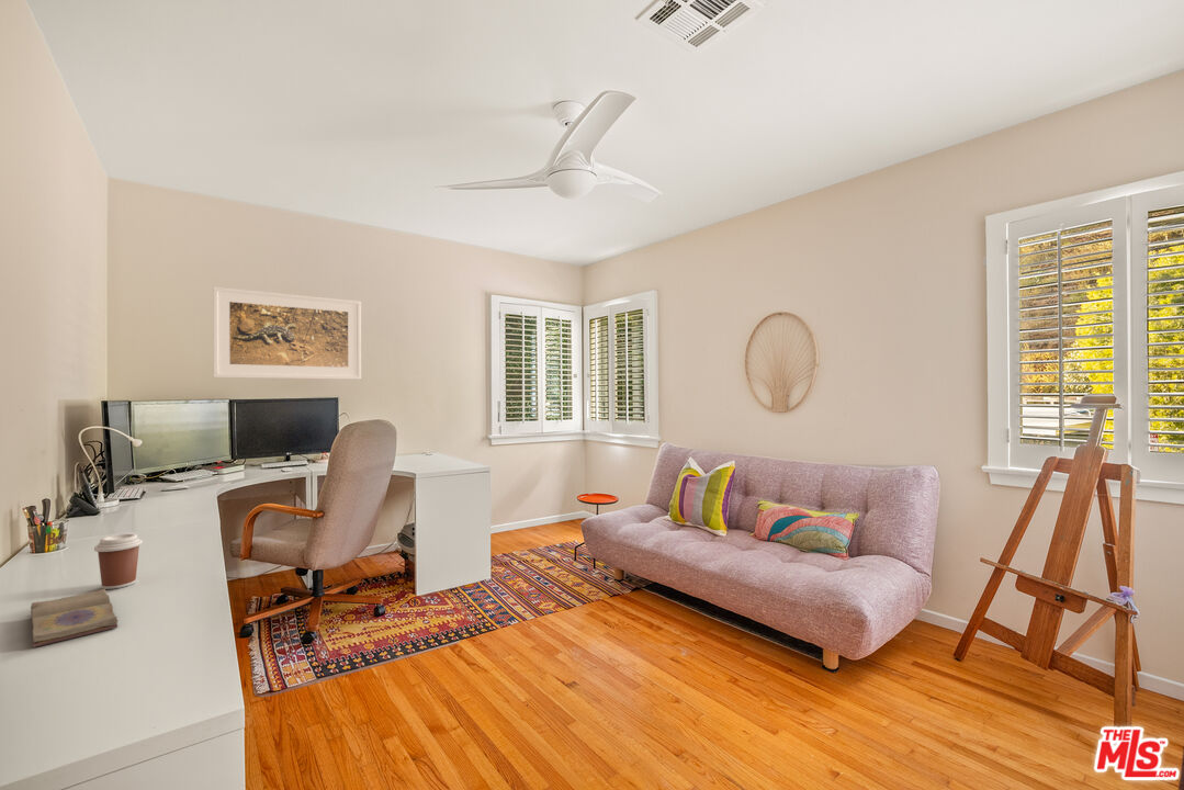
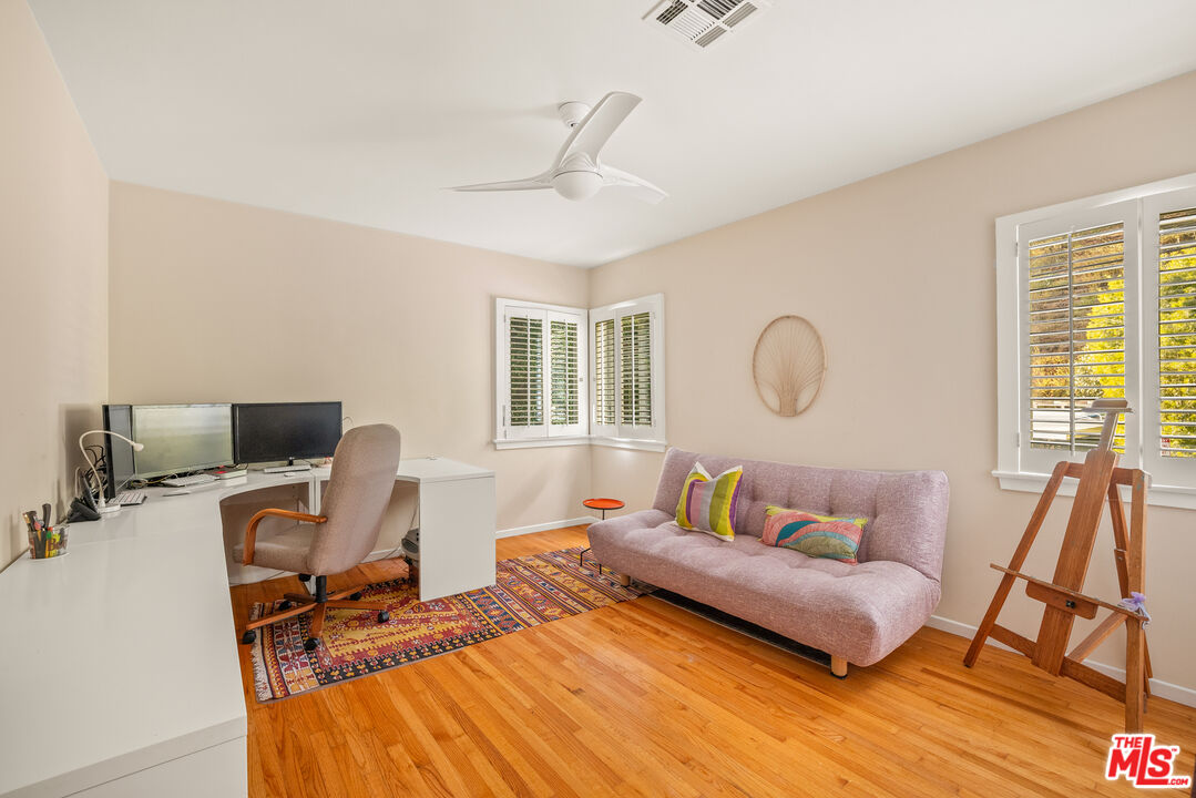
- diary [30,588,119,648]
- coffee cup [93,532,144,590]
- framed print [212,285,362,381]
